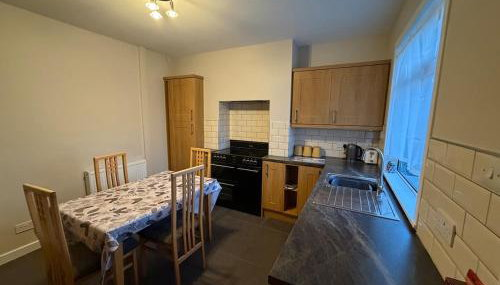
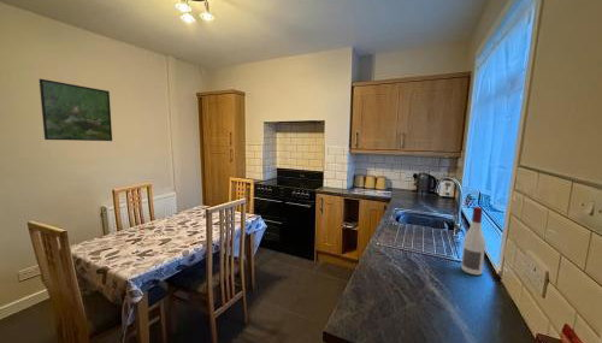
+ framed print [39,78,113,142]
+ alcohol [460,206,486,276]
